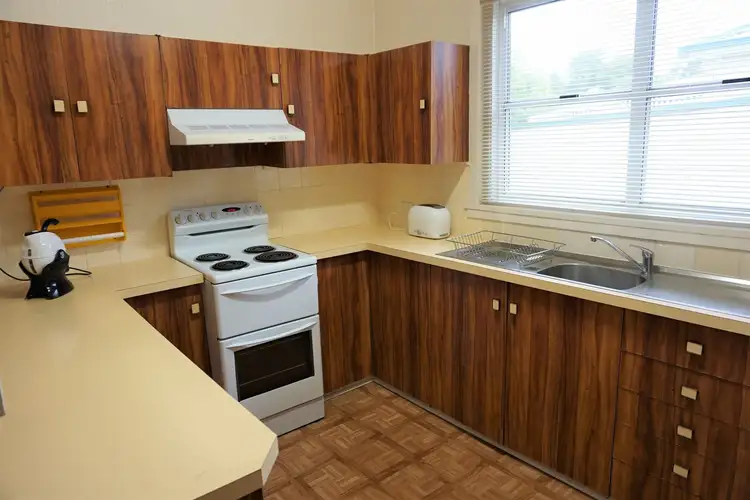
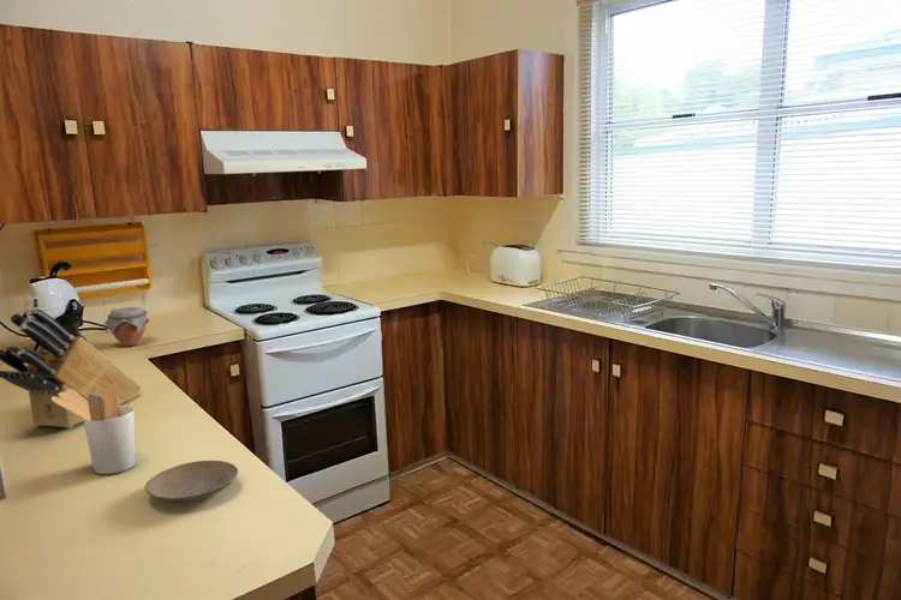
+ jar [103,306,150,348]
+ plate [144,460,239,503]
+ knife block [0,307,142,428]
+ utensil holder [52,388,137,475]
